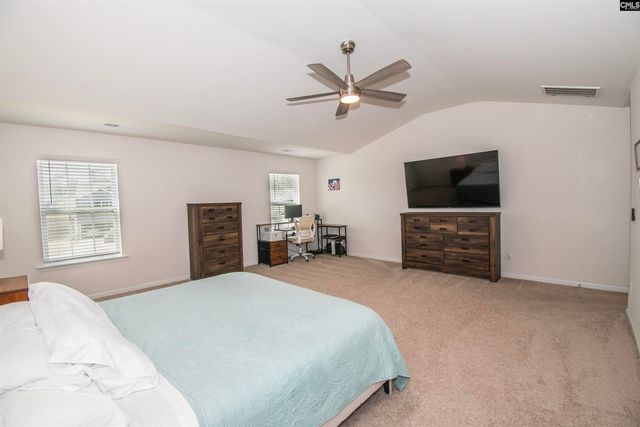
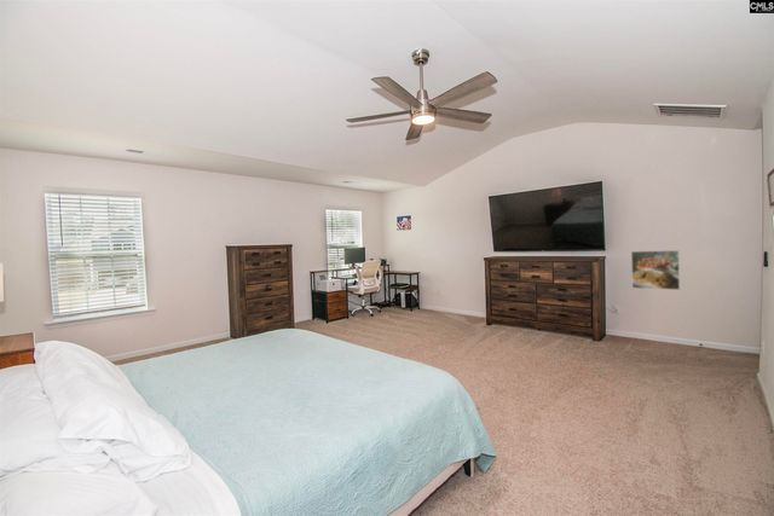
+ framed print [630,249,681,291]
